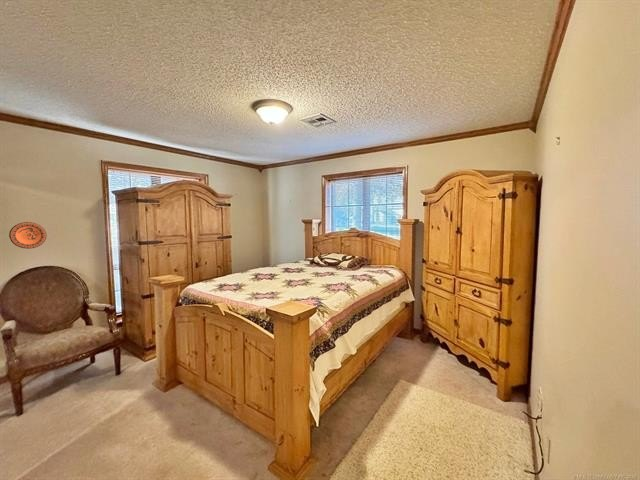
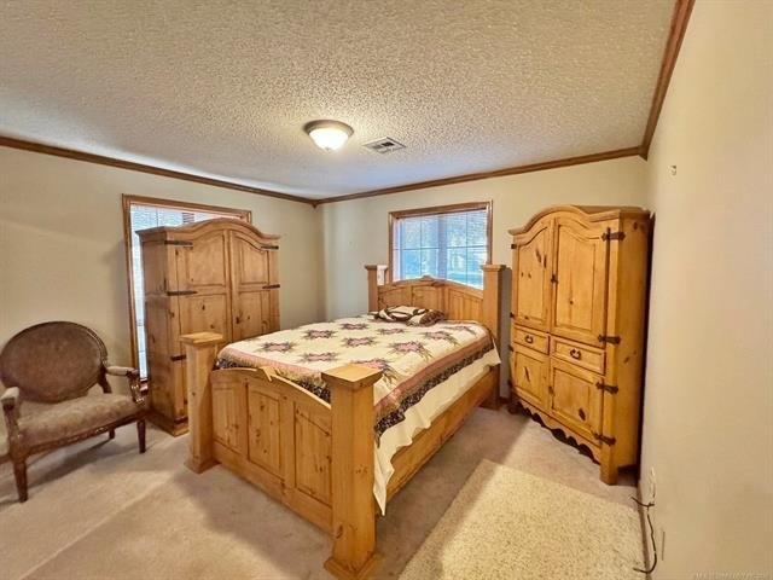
- decorative plate [8,221,48,250]
